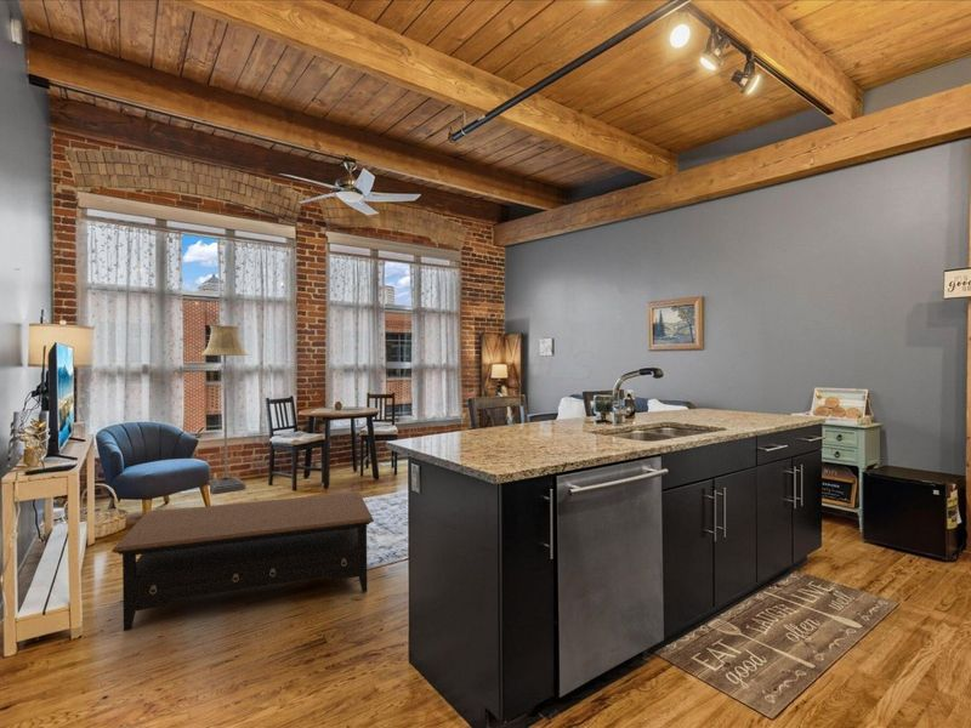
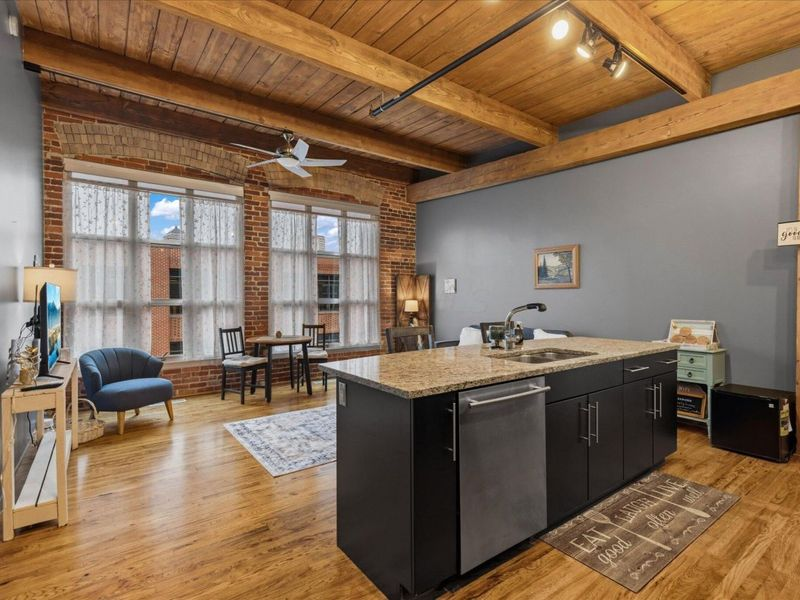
- floor lamp [200,325,249,495]
- coffee table [110,490,375,632]
